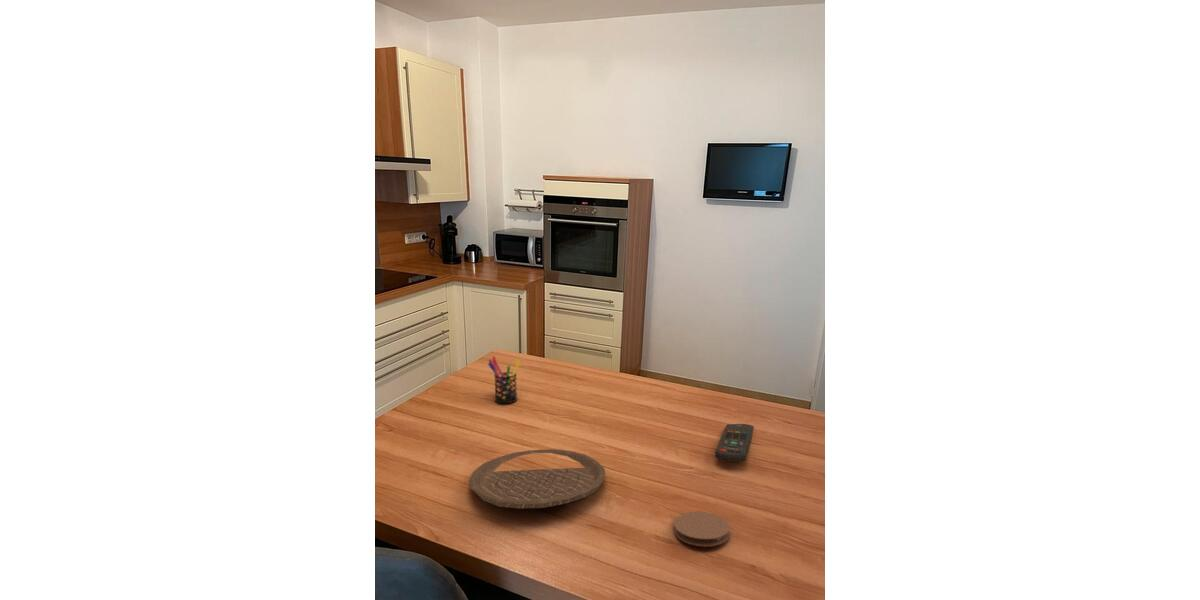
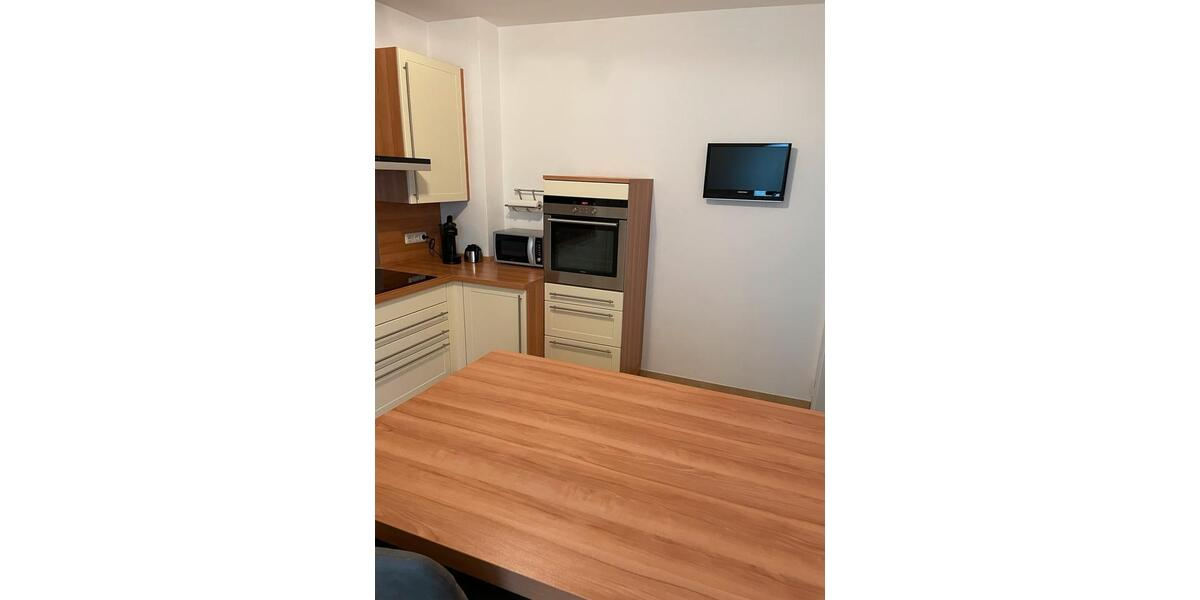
- pen holder [487,355,522,404]
- plate [468,448,606,510]
- remote control [714,423,755,463]
- coaster [673,511,731,547]
